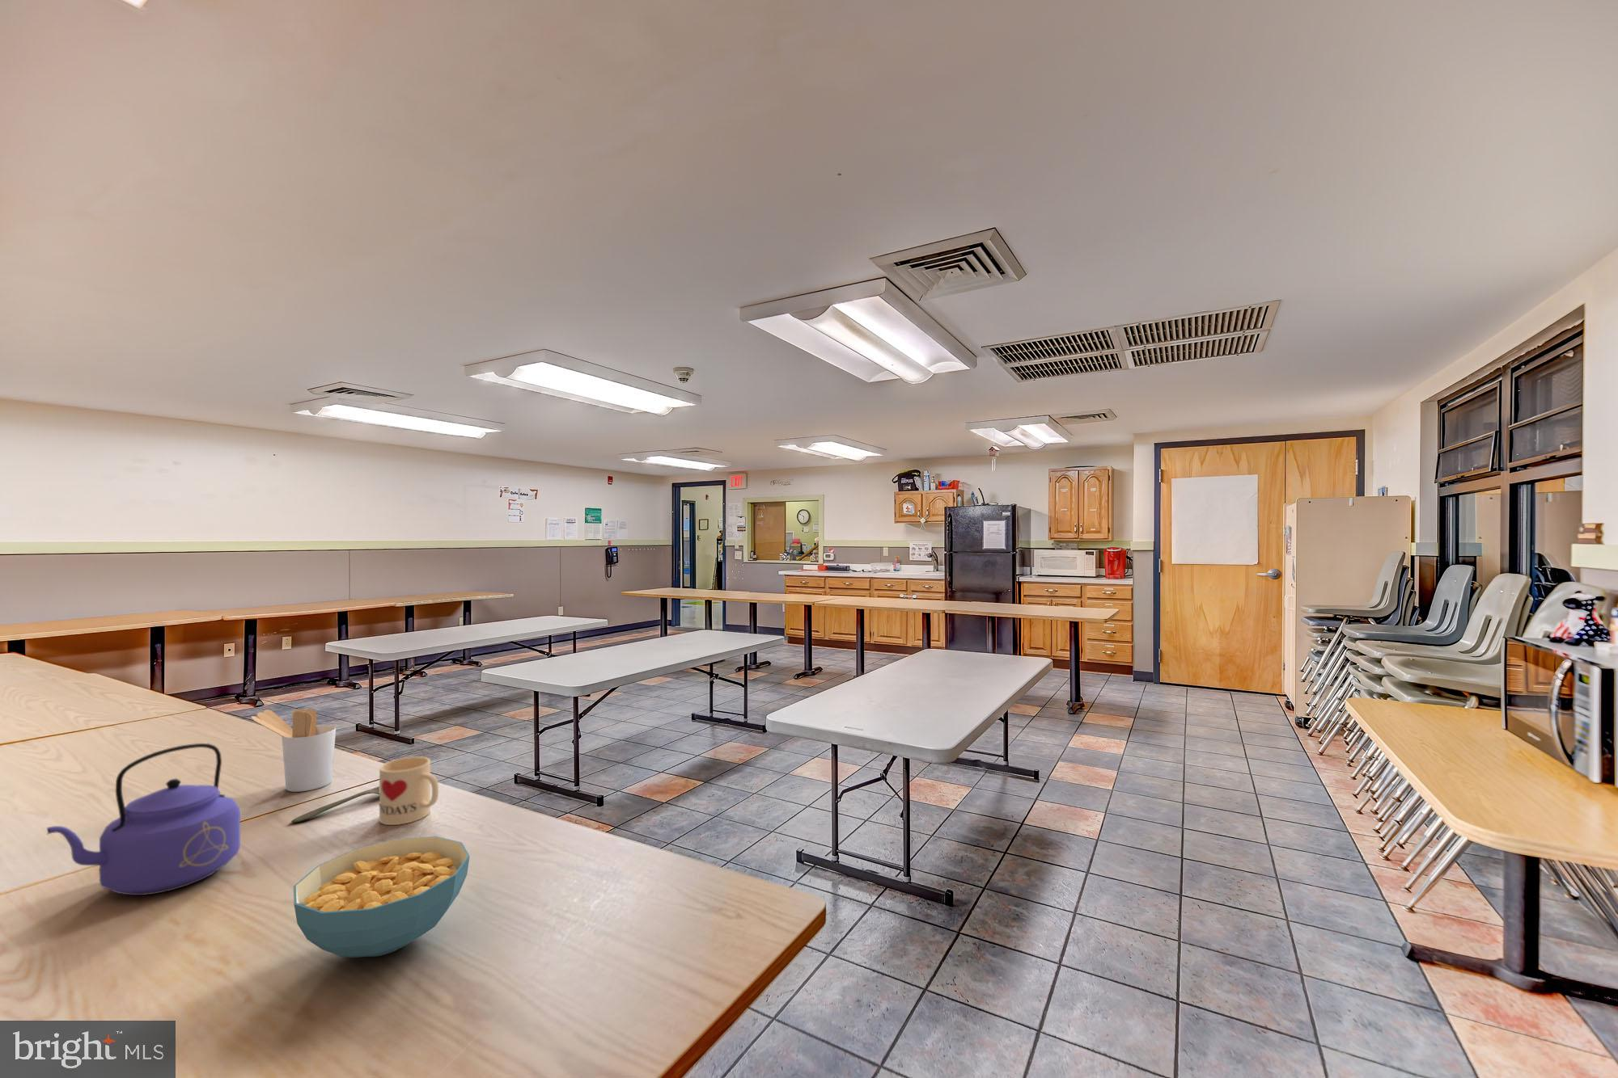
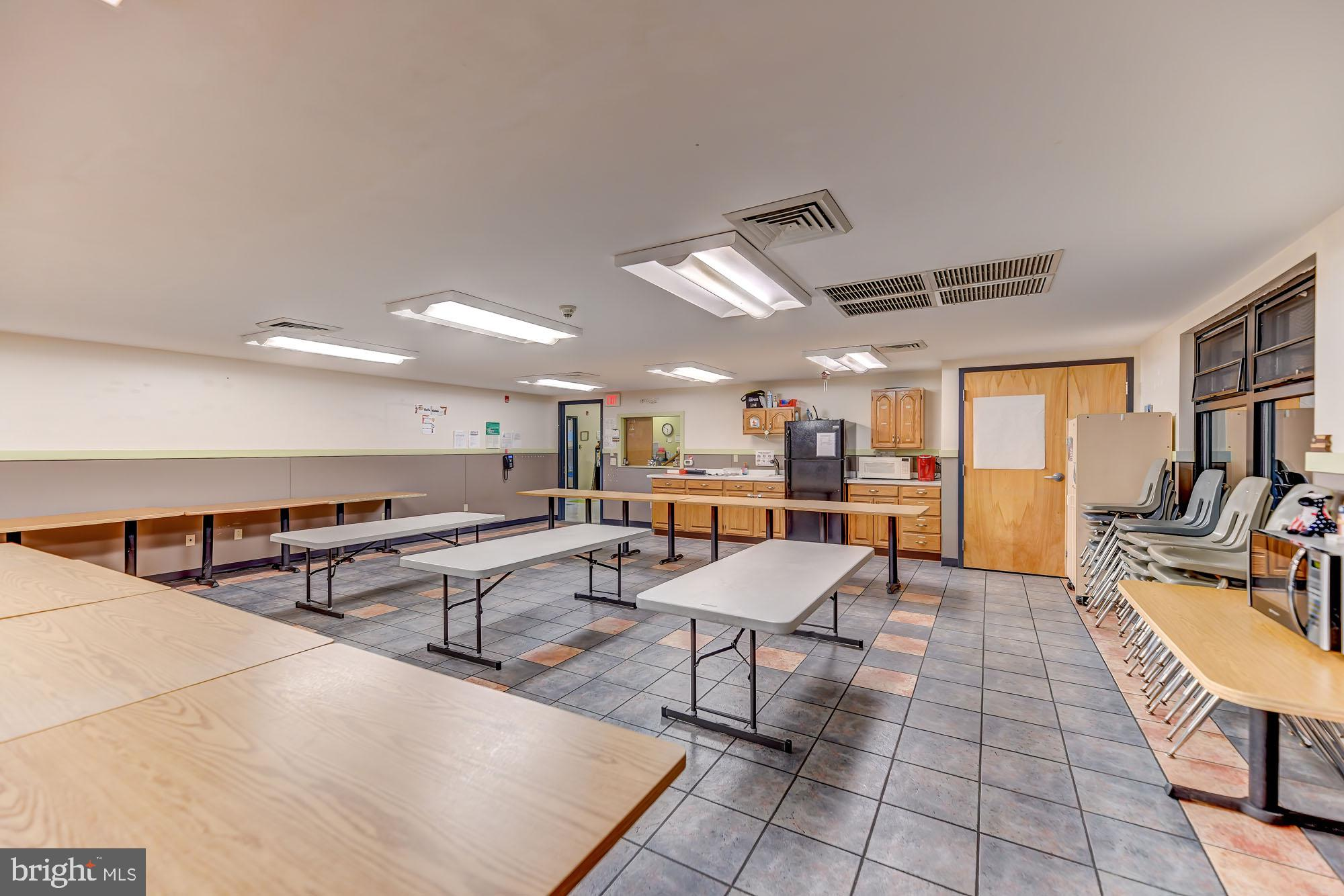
- kettle [46,742,241,896]
- cereal bowl [293,836,471,959]
- mug [378,756,439,825]
- utensil holder [250,707,337,793]
- spoon [290,786,379,823]
